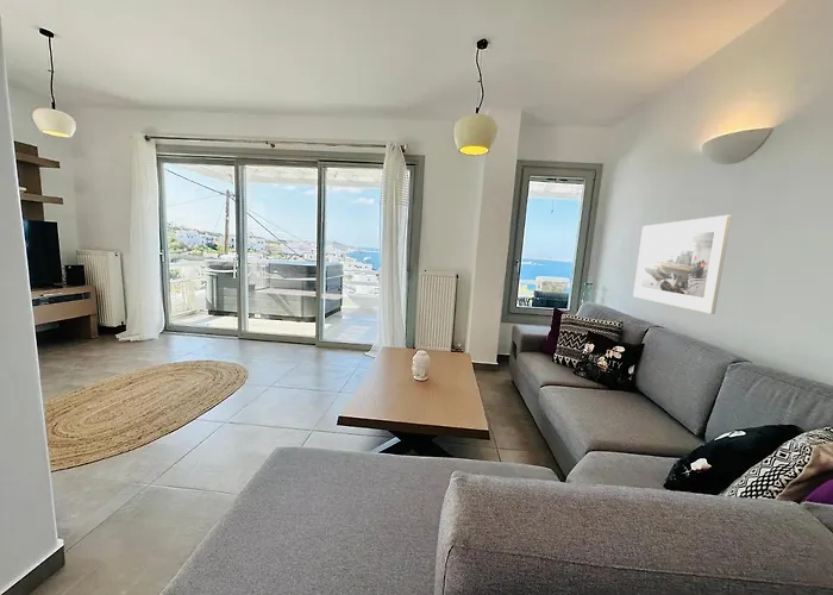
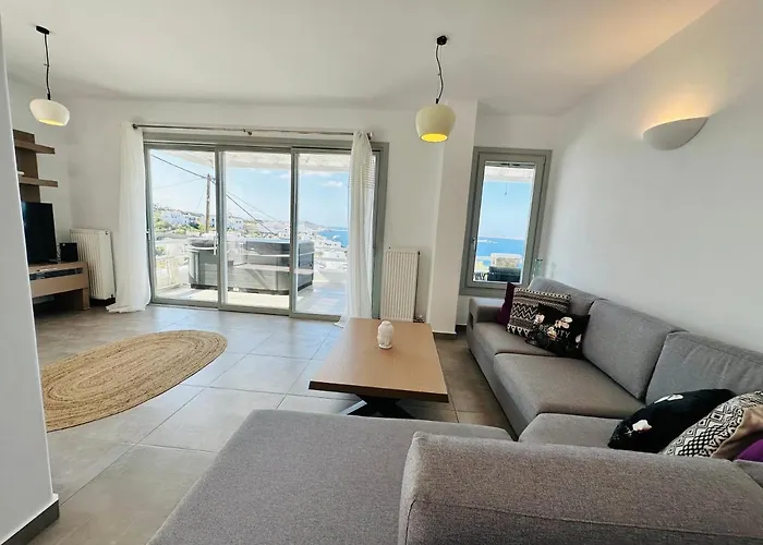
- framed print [632,214,733,315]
